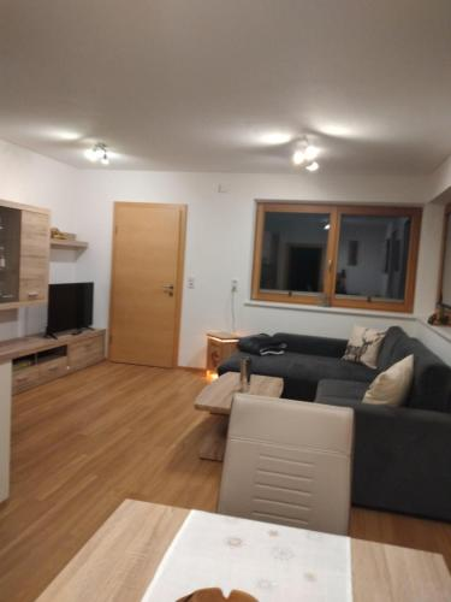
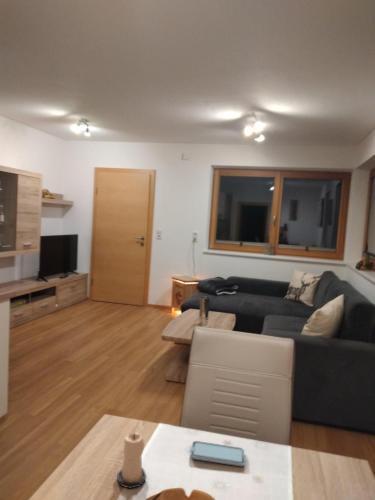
+ candle [116,431,147,490]
+ smartphone [190,440,246,467]
